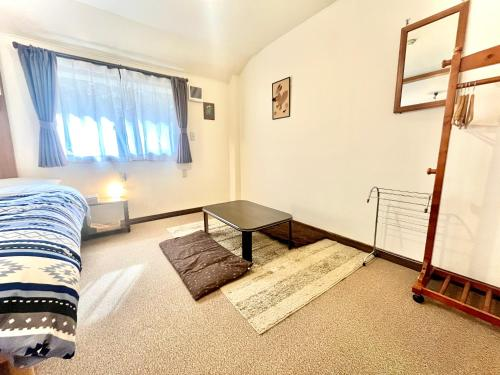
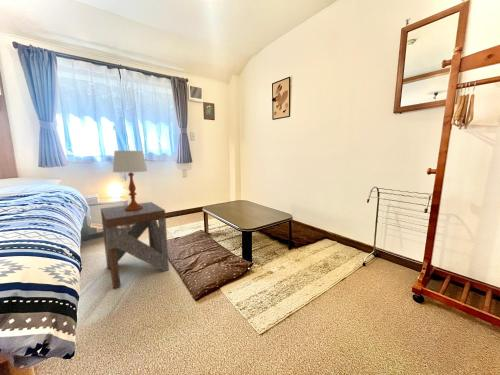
+ table lamp [112,150,148,211]
+ side table [100,201,170,290]
